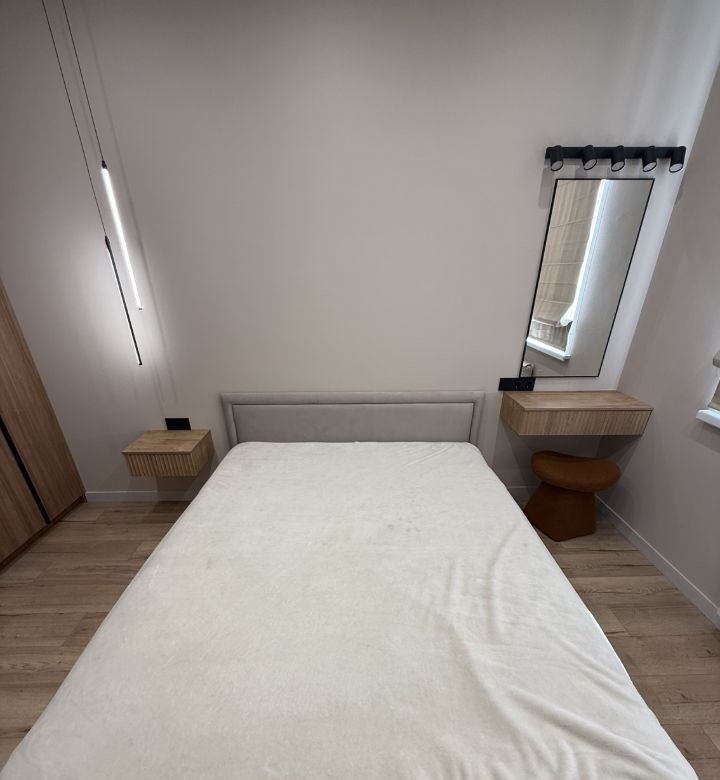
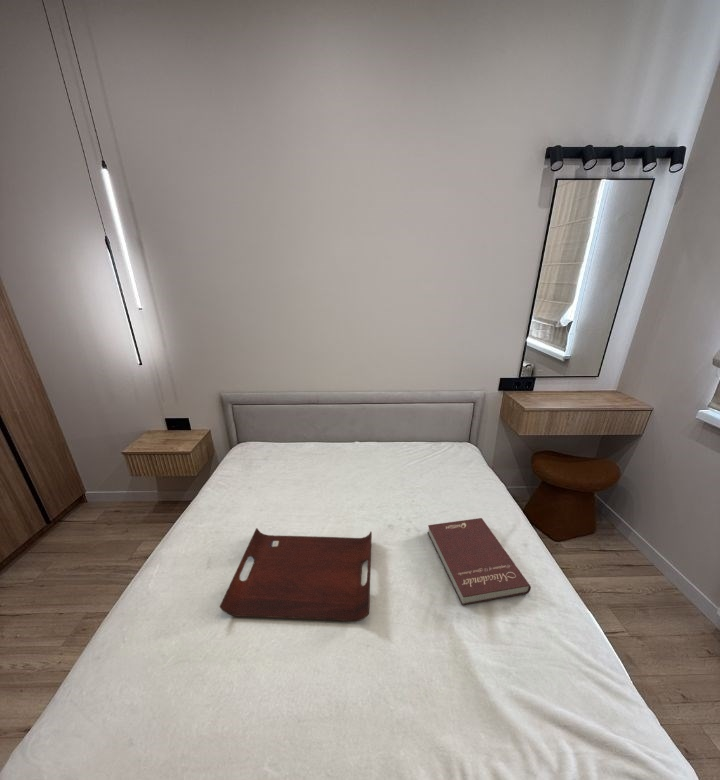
+ book [427,517,532,606]
+ serving tray [219,527,373,622]
